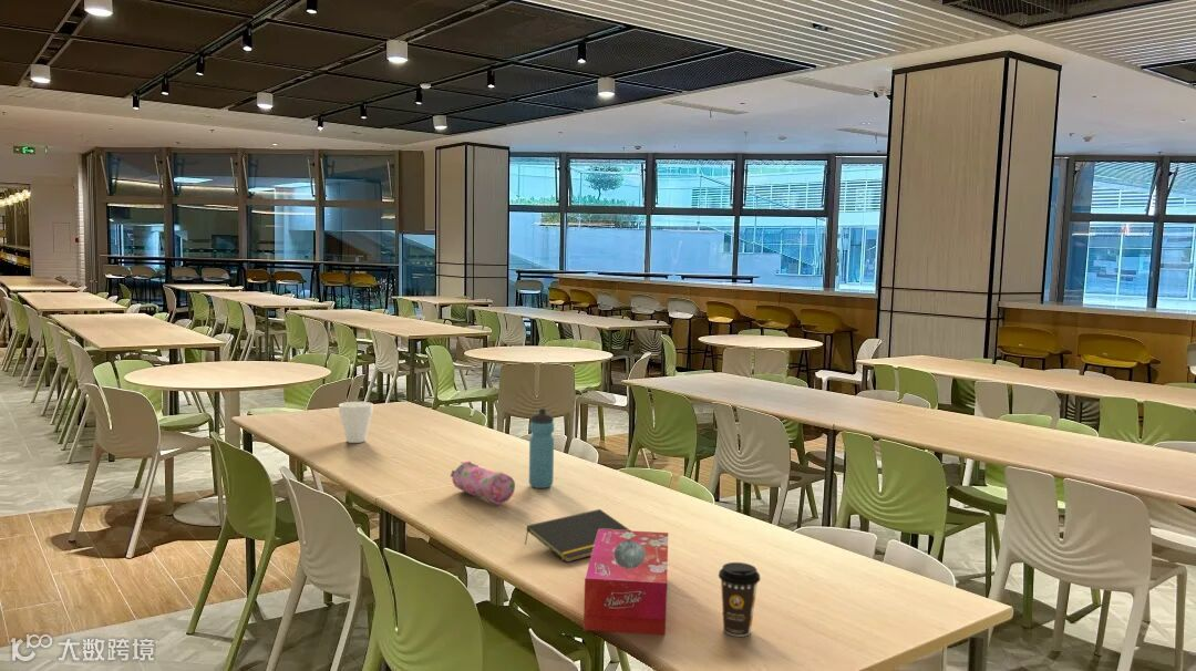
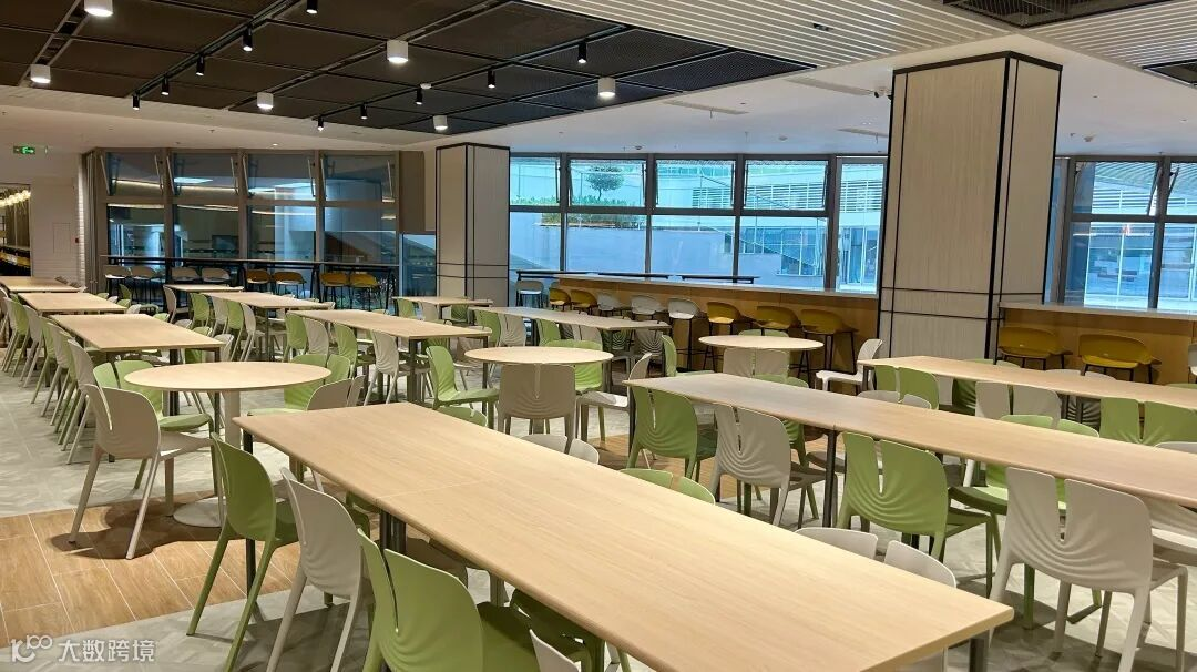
- coffee cup [718,561,762,638]
- notepad [524,508,631,564]
- tissue box [582,529,669,636]
- water bottle [528,407,555,489]
- pencil case [450,461,516,506]
- cup [338,401,374,444]
